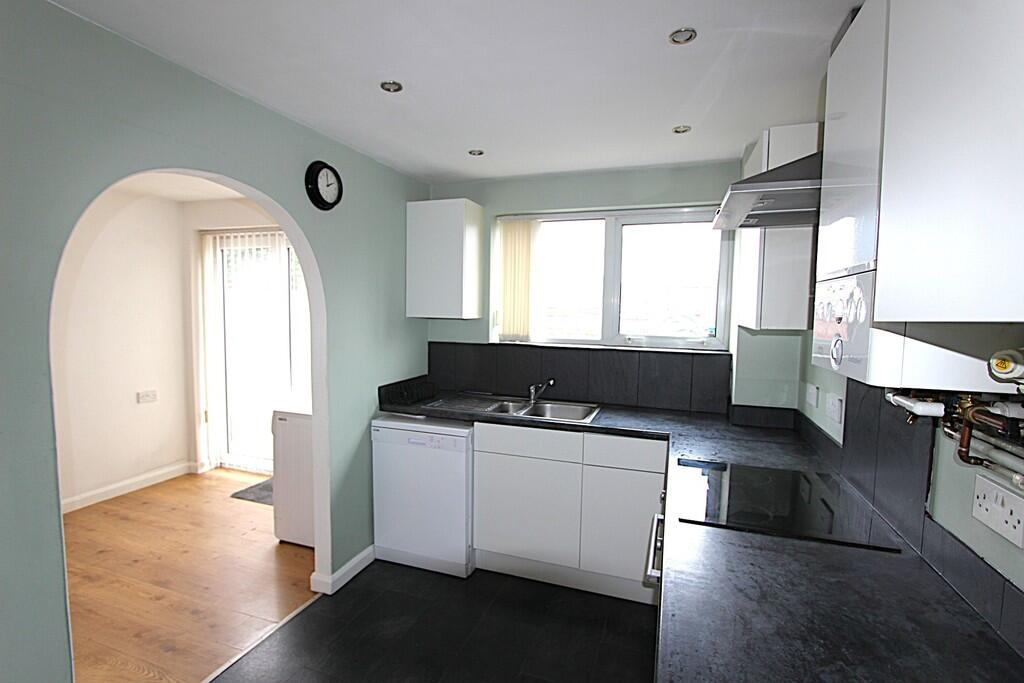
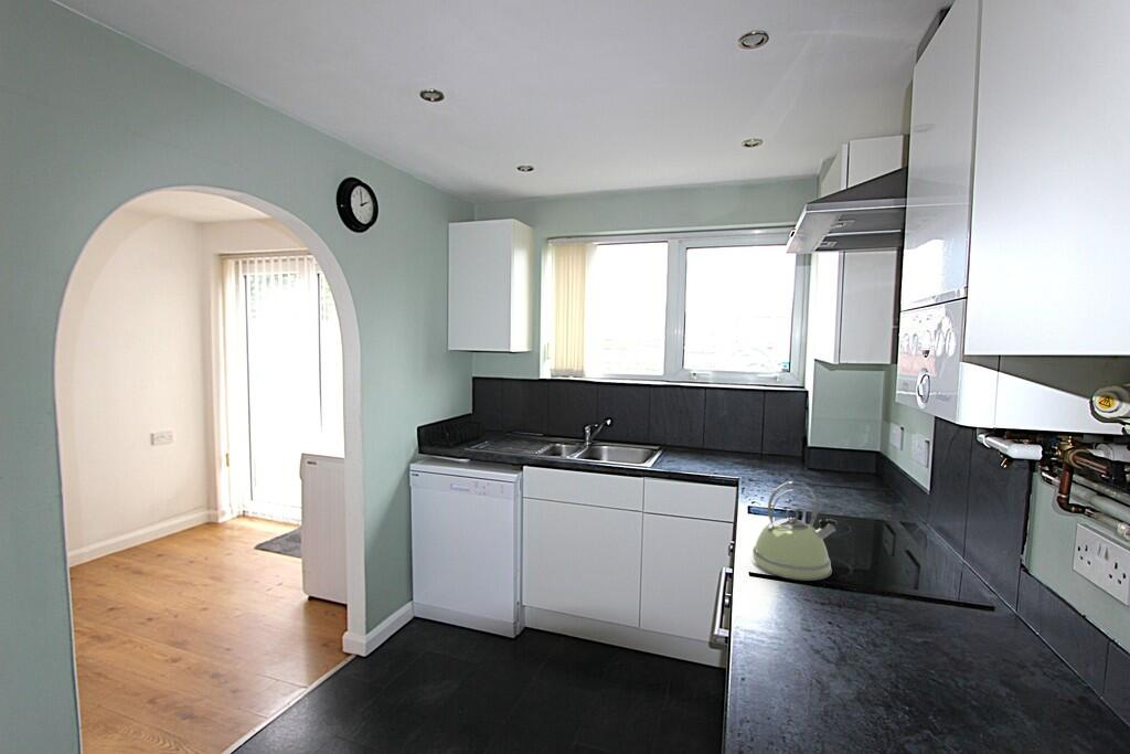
+ kettle [750,480,839,582]
